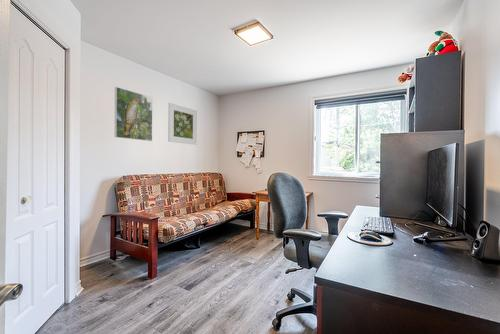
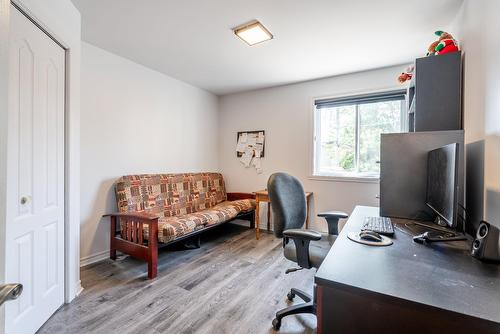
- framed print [114,86,153,142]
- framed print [167,102,198,146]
